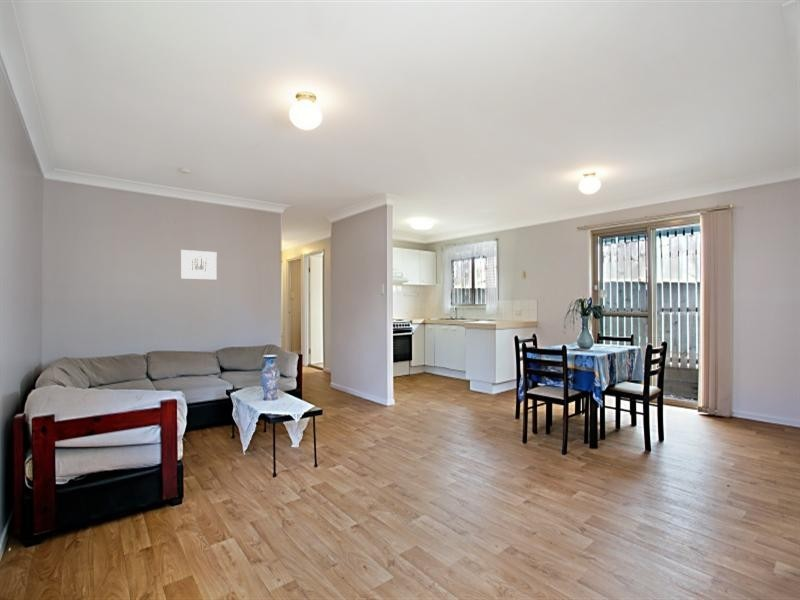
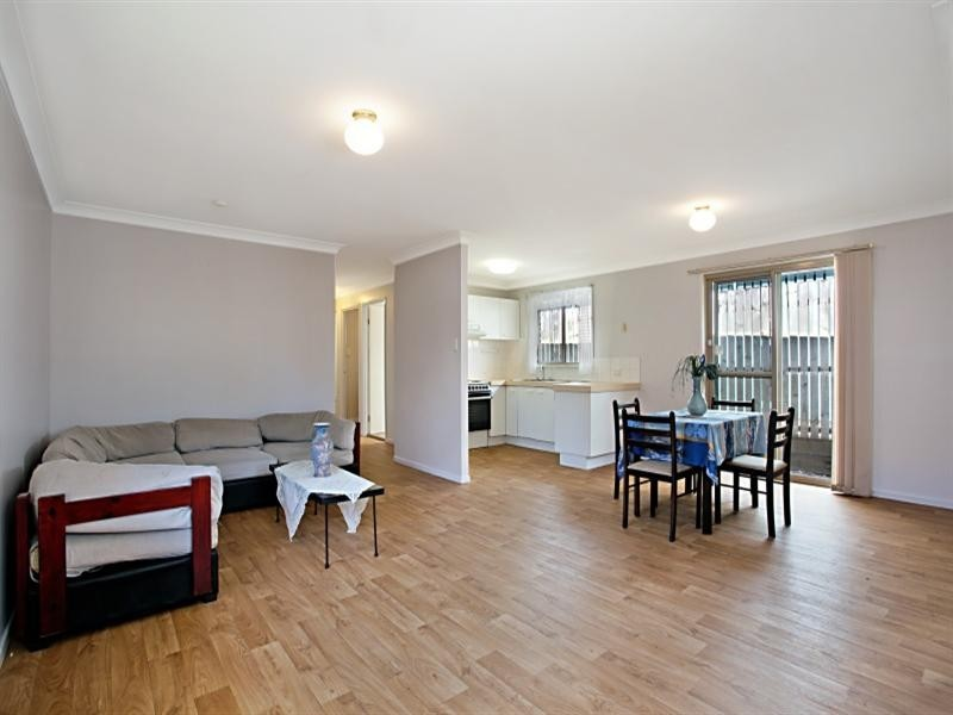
- wall art [180,249,218,281]
